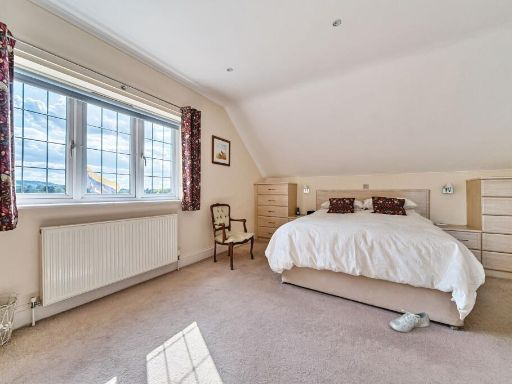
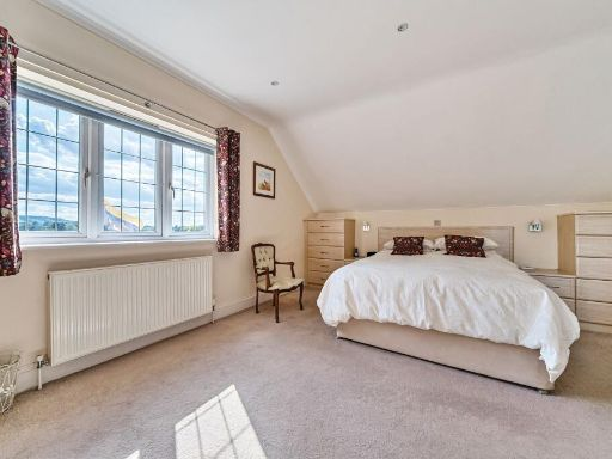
- shoe [389,309,431,333]
